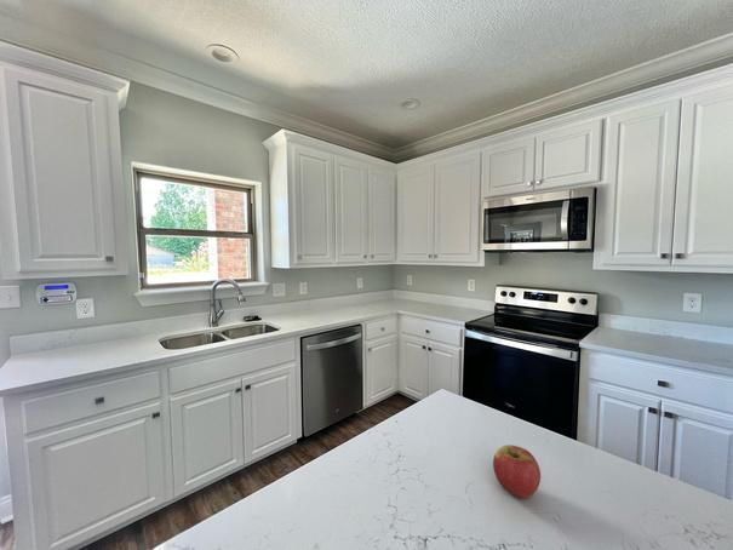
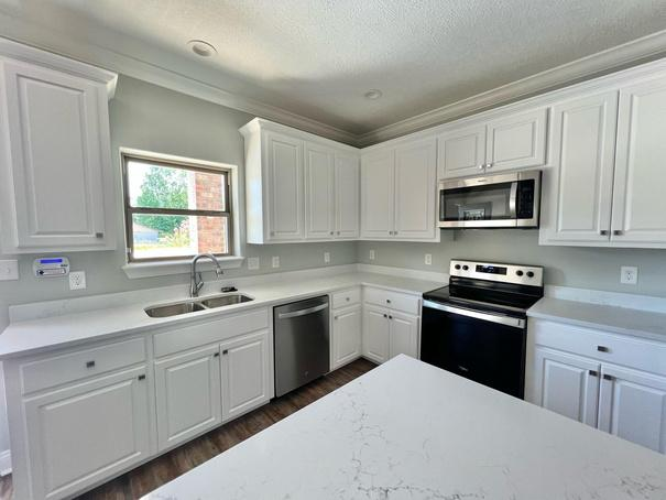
- apple [492,443,542,499]
